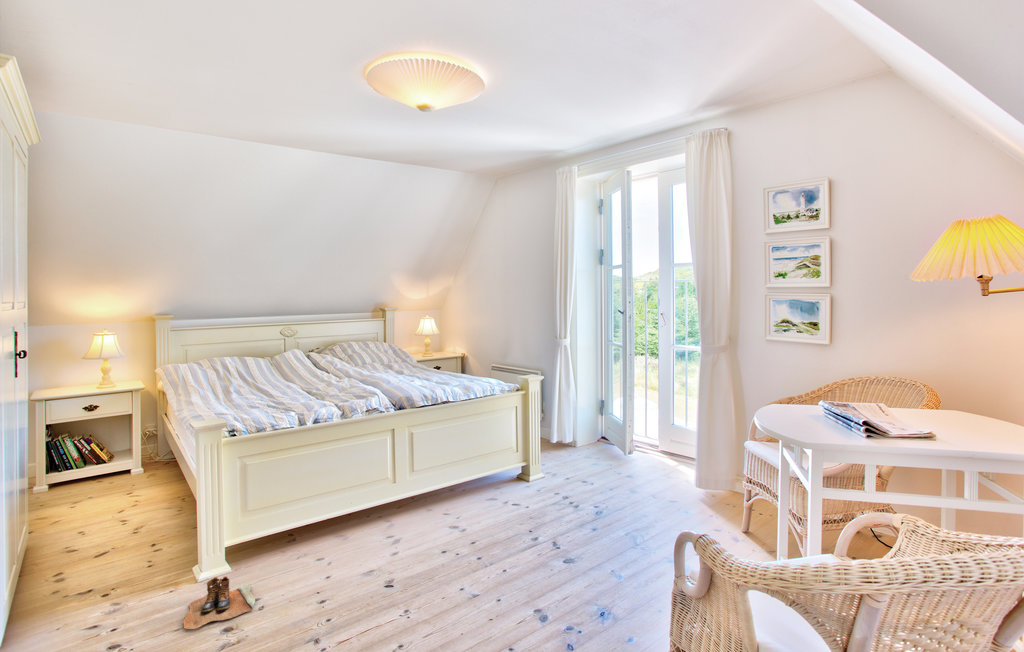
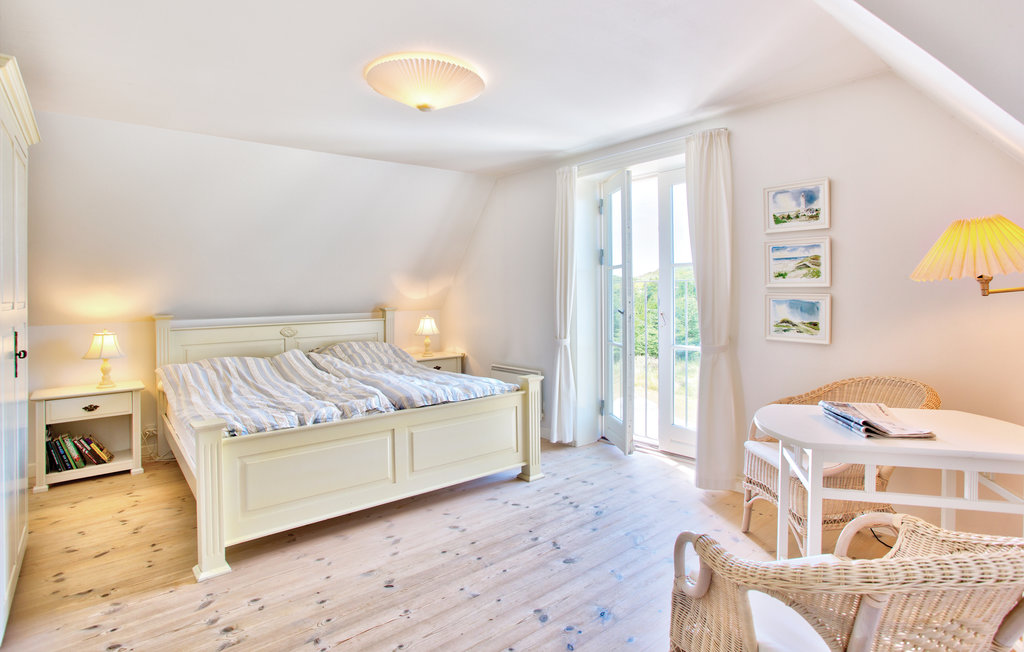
- boots [183,575,256,630]
